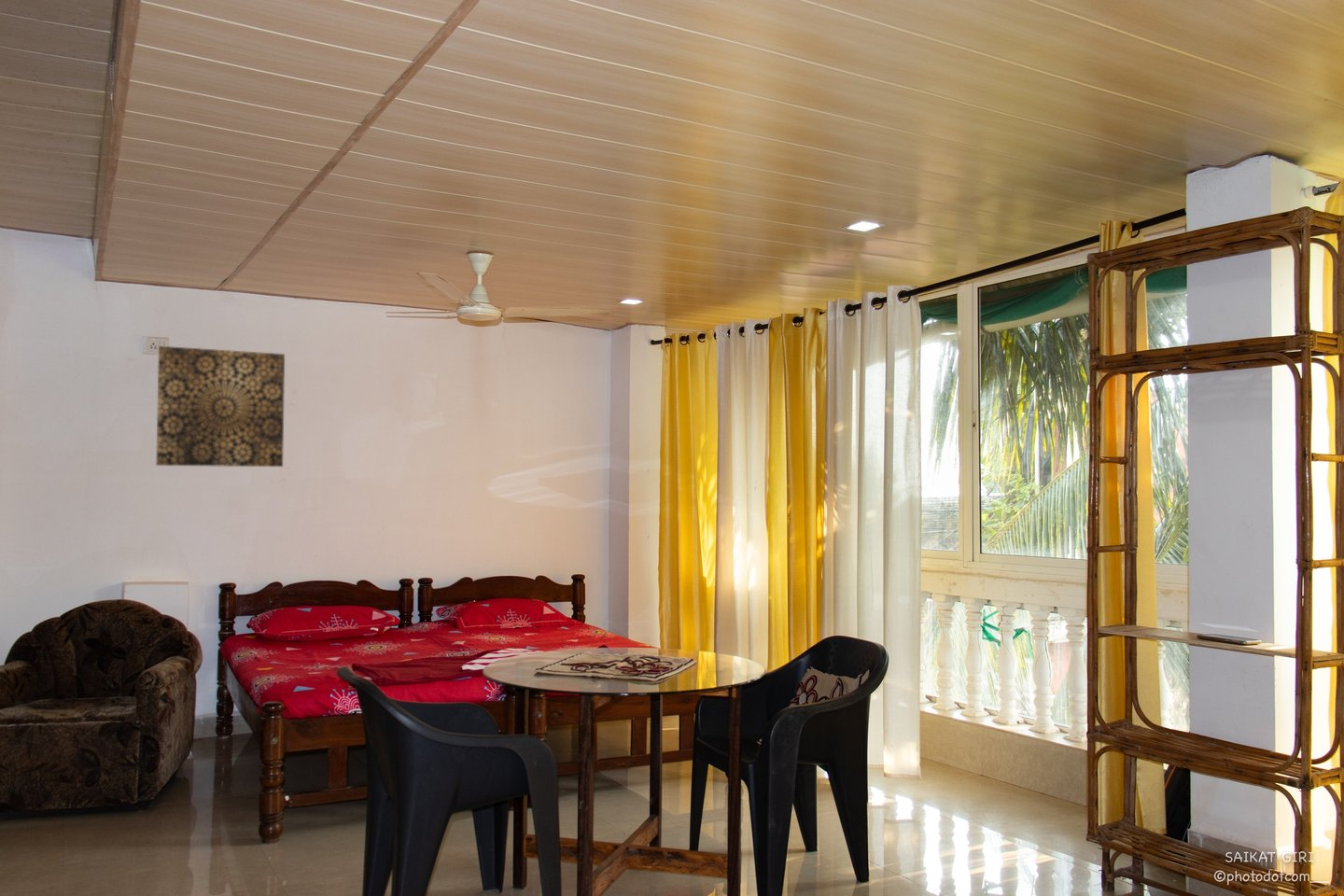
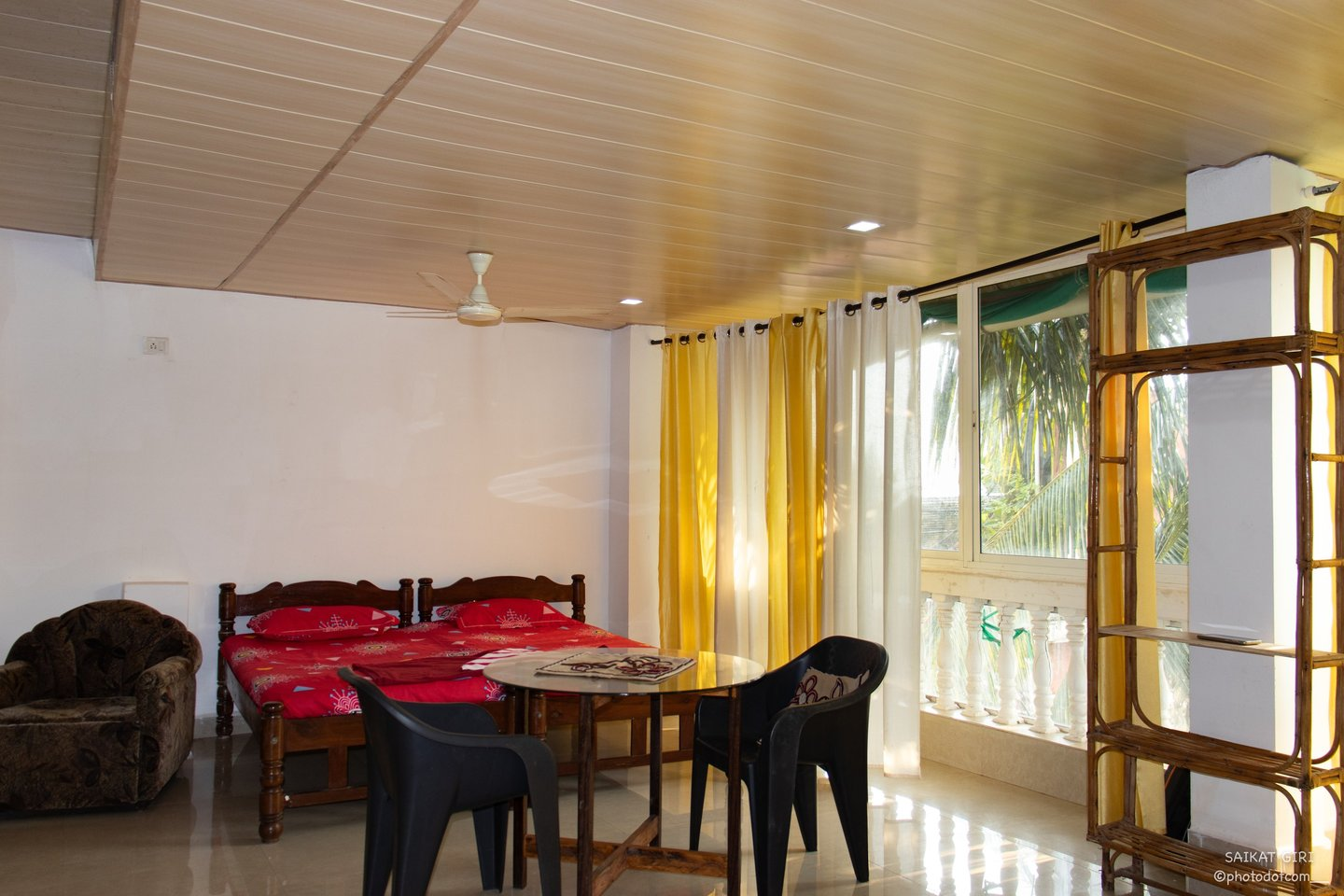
- wall art [155,345,286,468]
